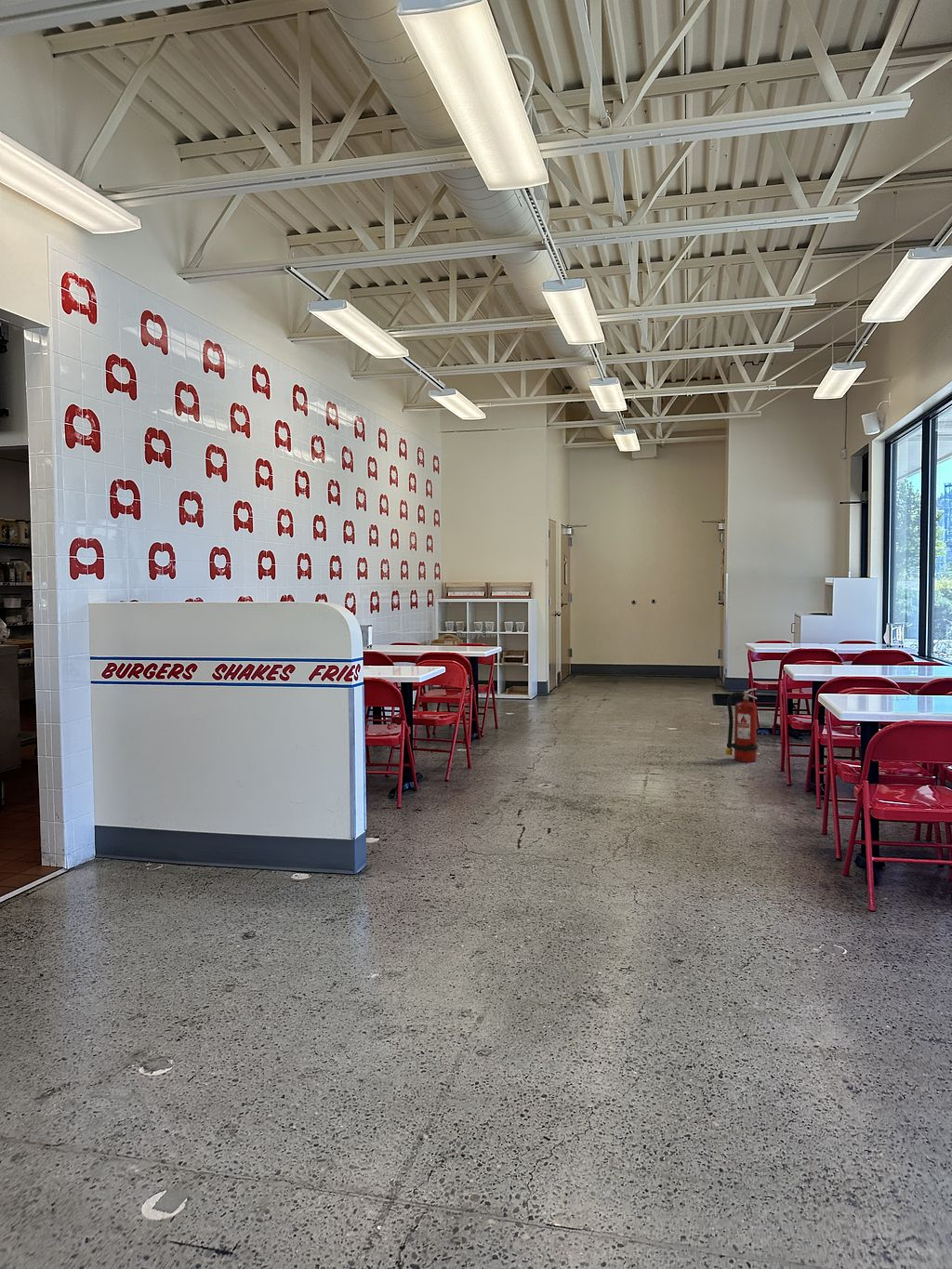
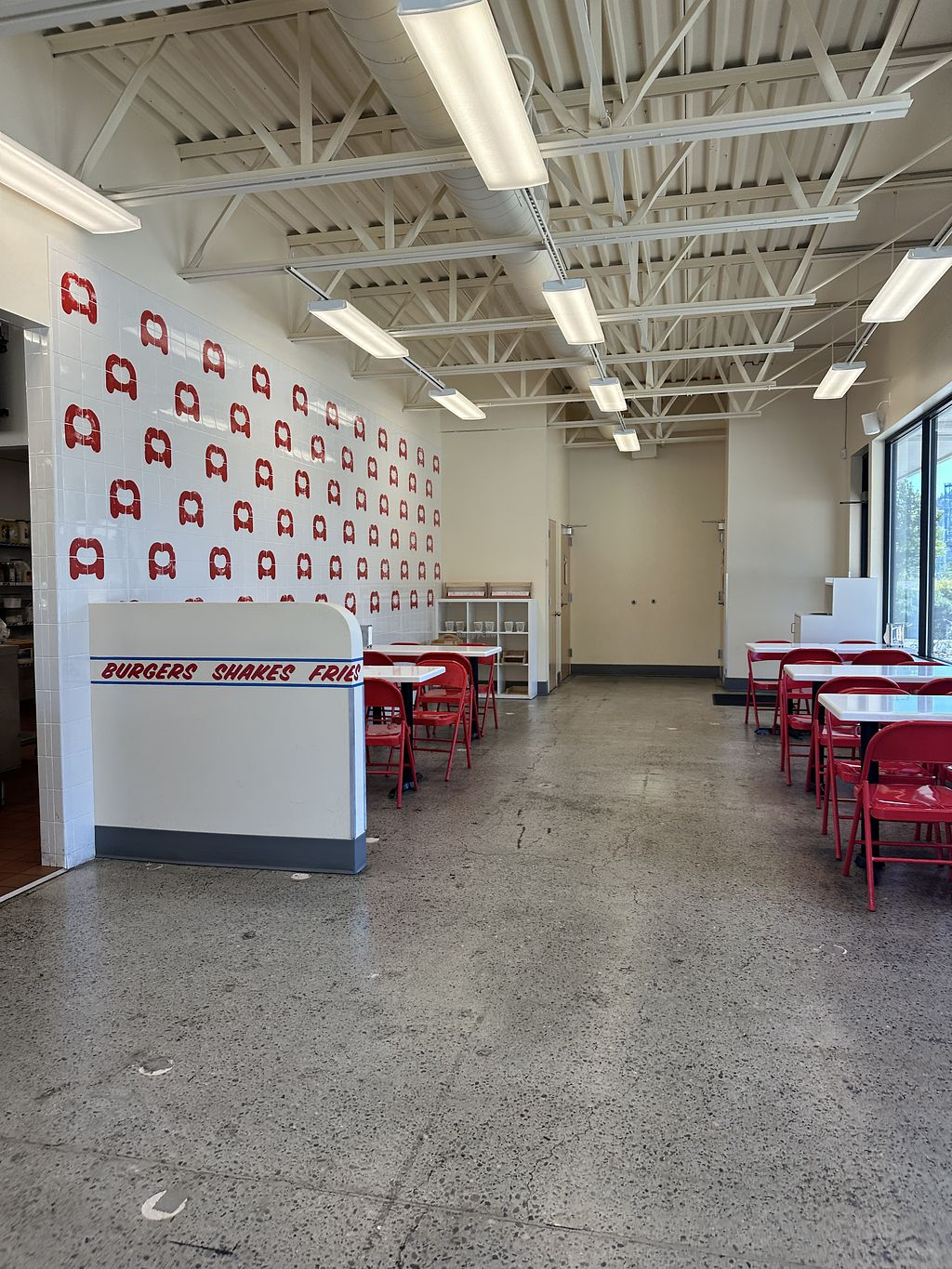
- fire extinguisher [725,687,759,763]
